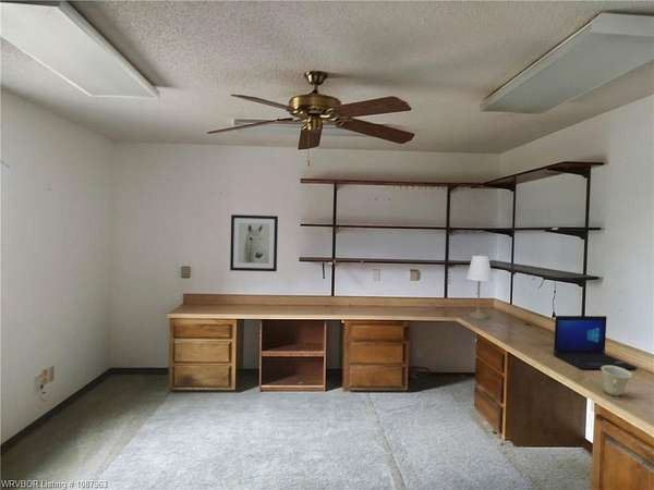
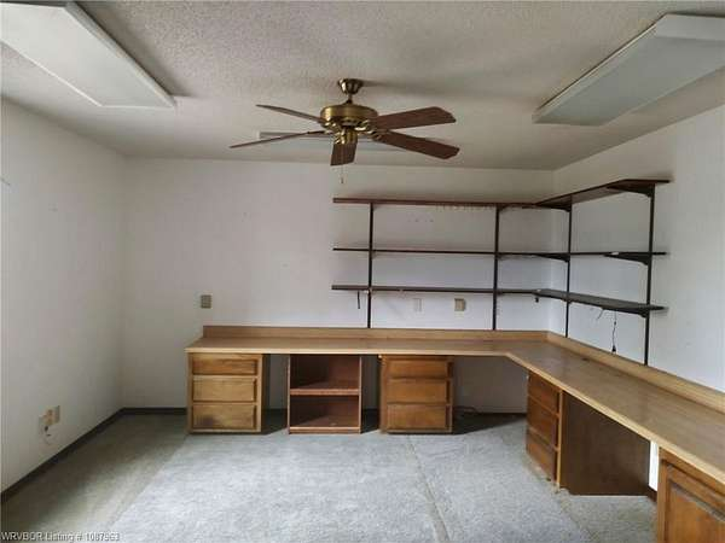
- laptop [553,315,639,370]
- wall art [229,213,279,272]
- desk lamp [465,255,494,320]
- cup [601,366,633,397]
